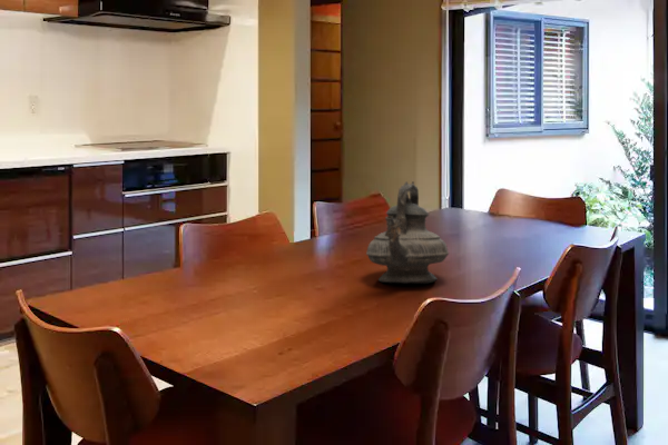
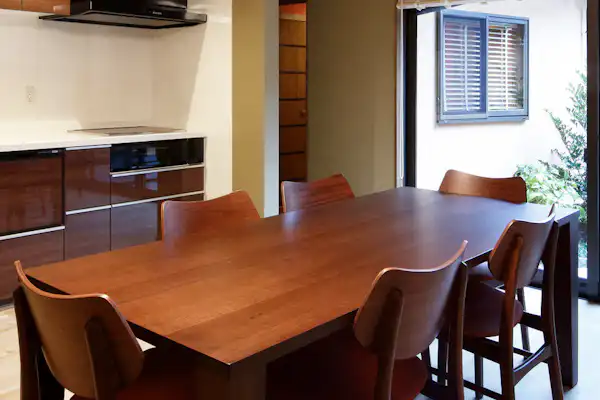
- teapot [365,180,450,285]
